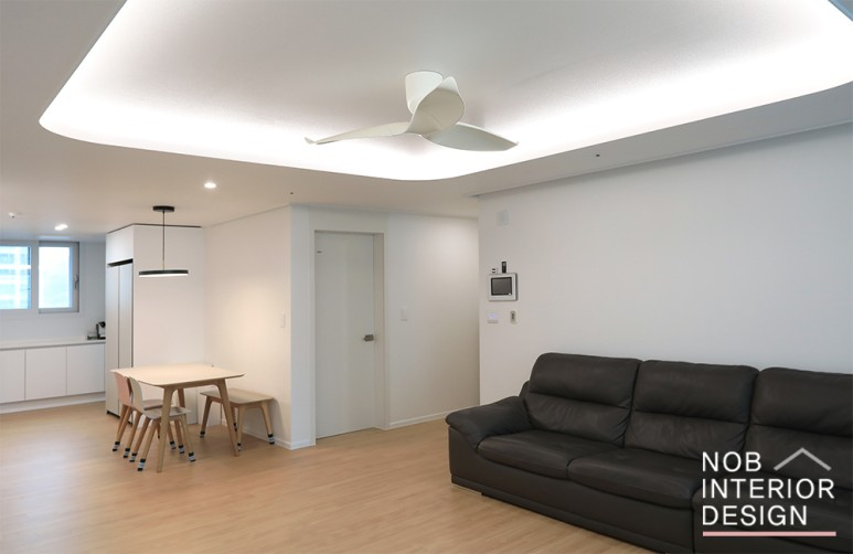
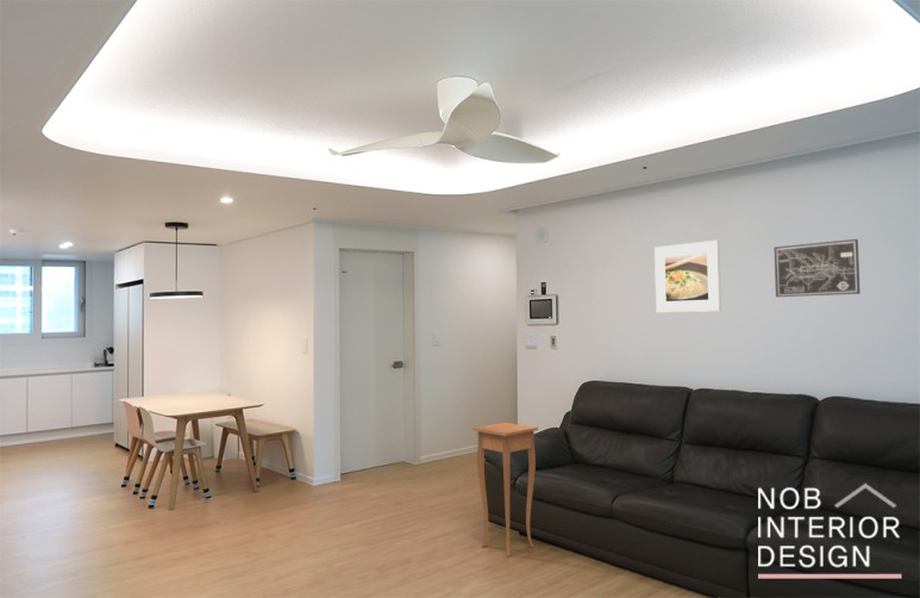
+ side table [472,422,539,557]
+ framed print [653,239,722,313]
+ wall art [774,238,862,298]
